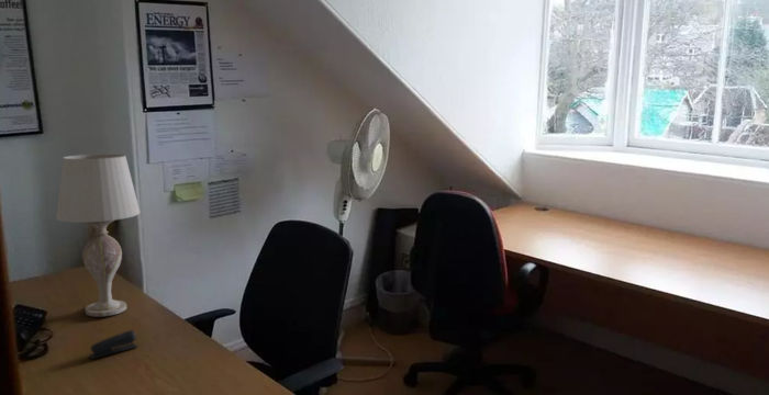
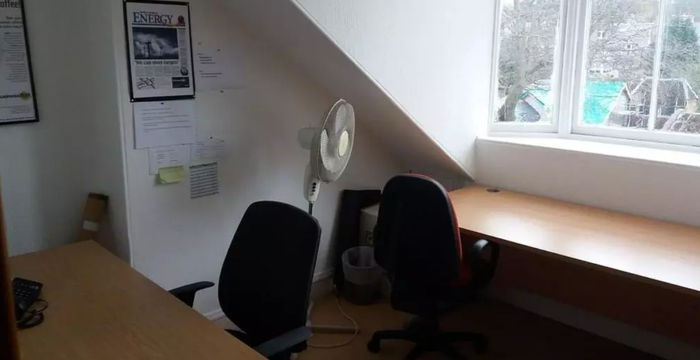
- stapler [87,329,138,360]
- table lamp [55,154,141,318]
